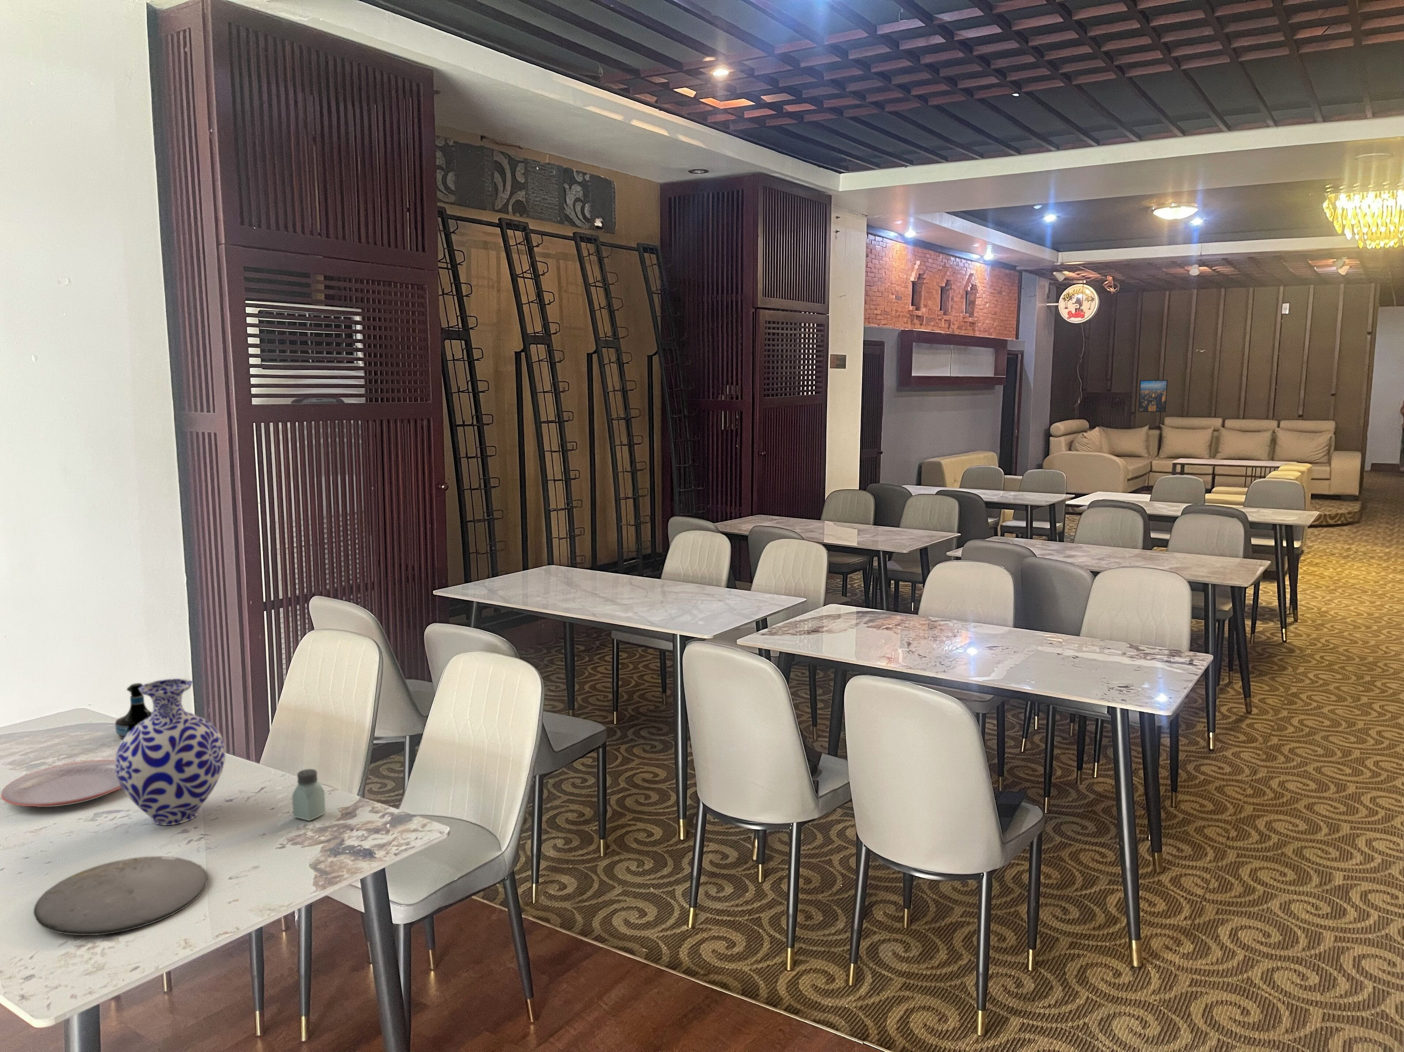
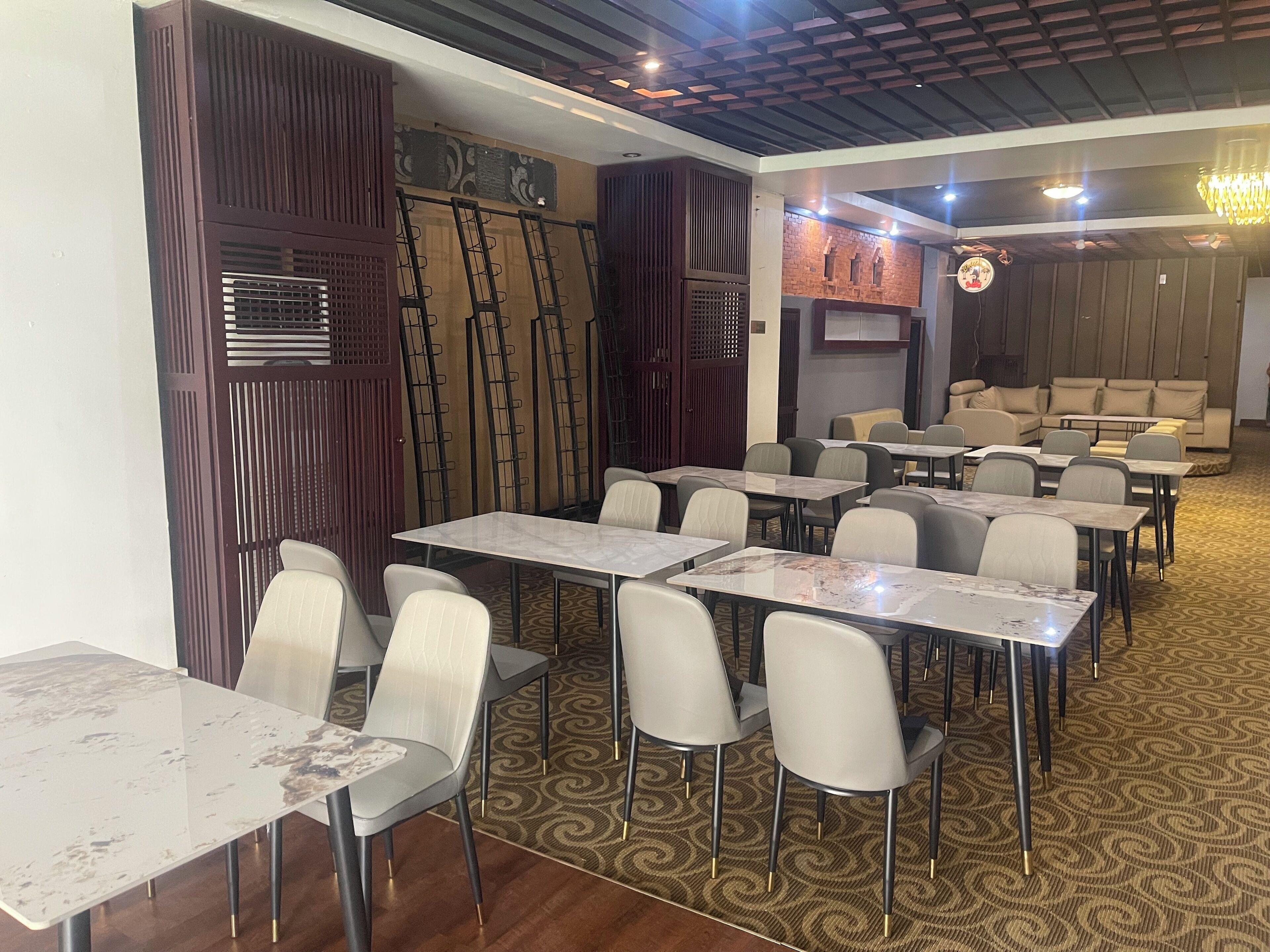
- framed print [1138,379,1169,413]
- saltshaker [292,768,326,821]
- plate [0,759,122,808]
- plate [33,855,209,936]
- tequila bottle [115,683,153,739]
- vase [115,678,226,825]
